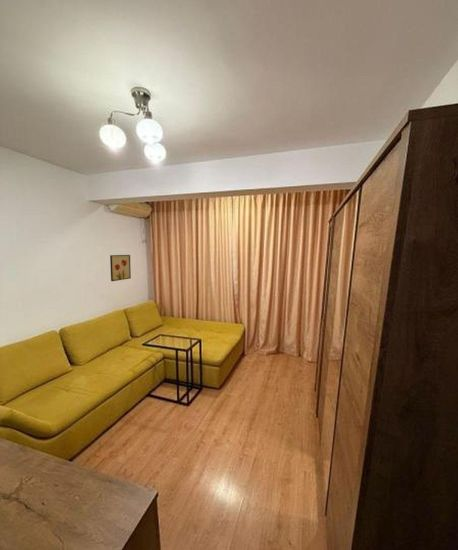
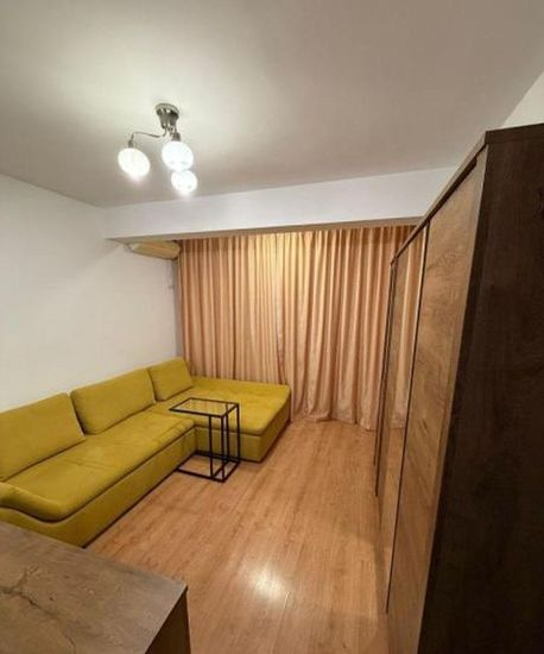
- wall art [109,254,132,282]
